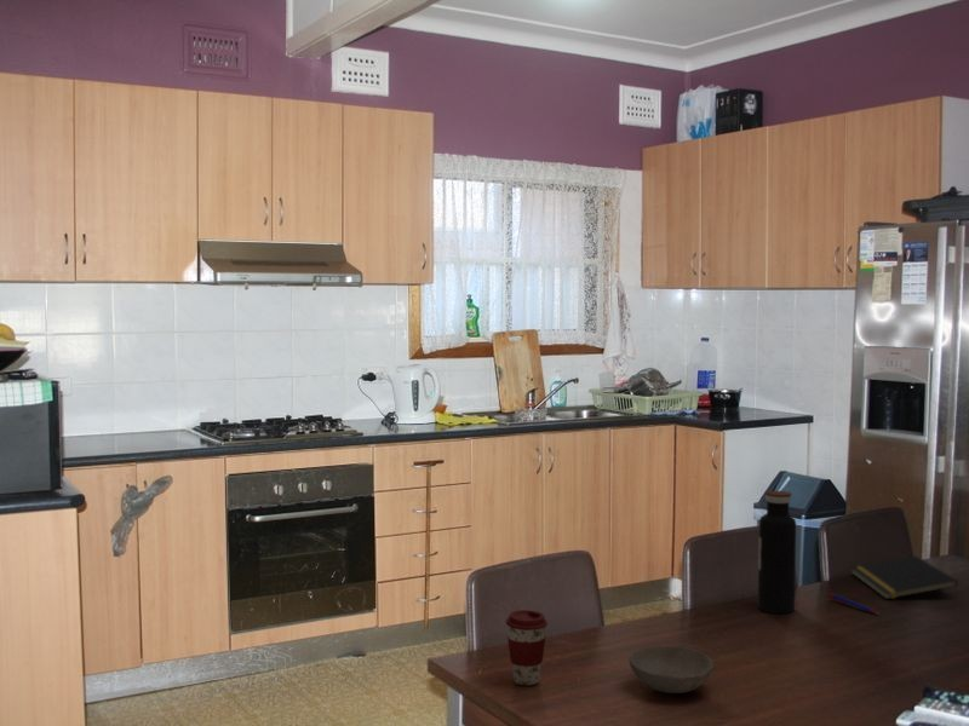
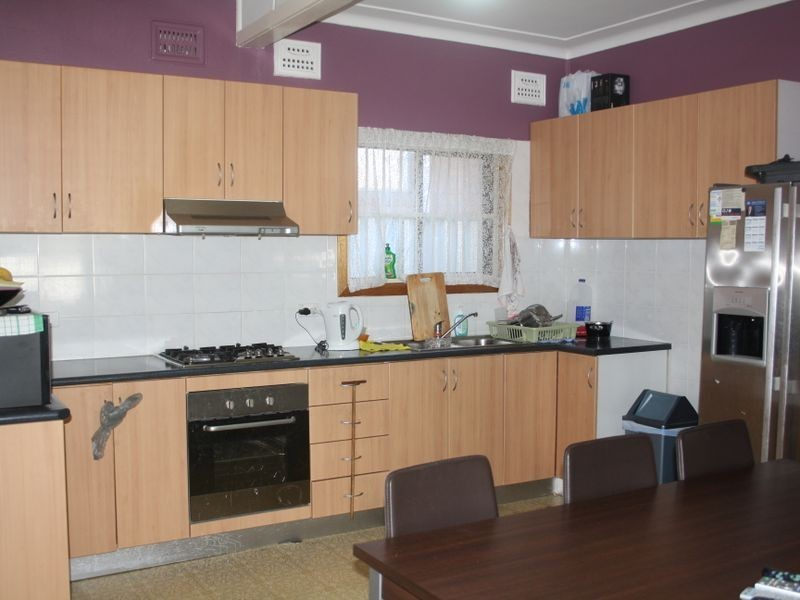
- coffee cup [505,609,549,686]
- bowl [627,645,715,695]
- water bottle [756,490,797,615]
- notepad [850,554,959,600]
- pen [827,592,879,615]
